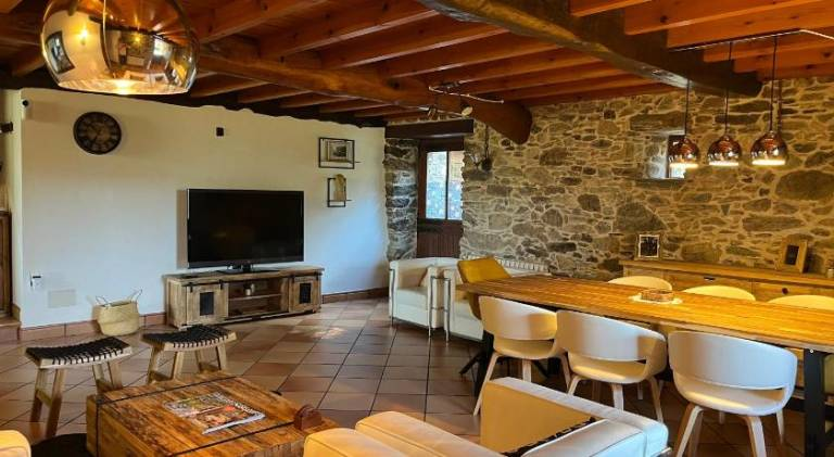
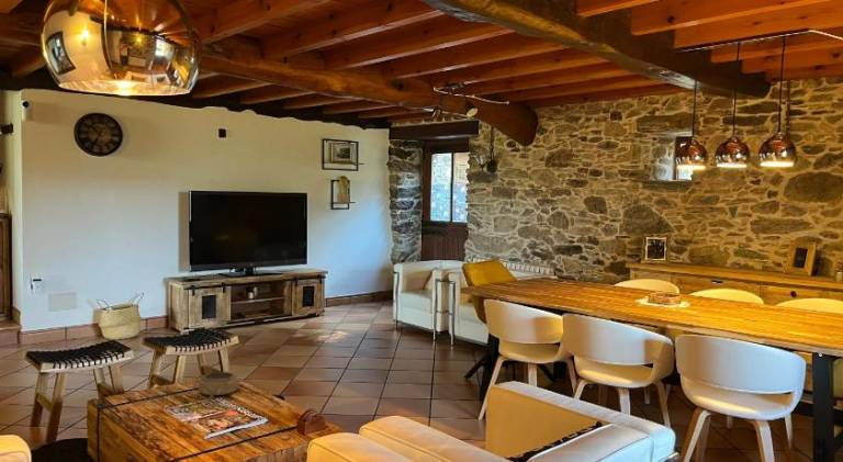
+ decorative bowl [198,371,241,399]
